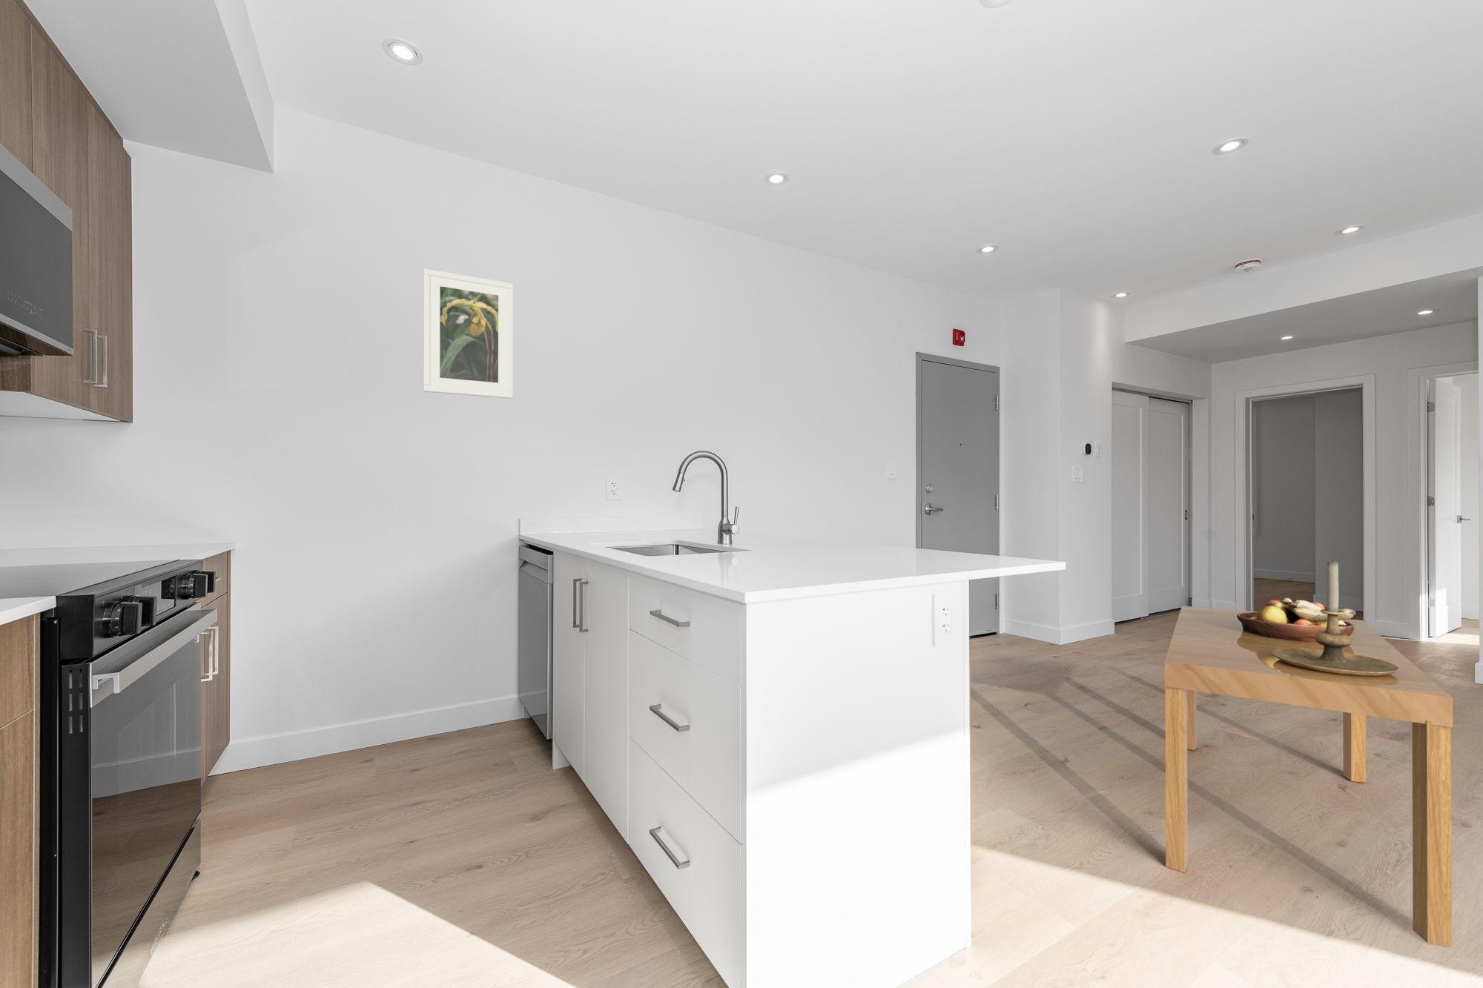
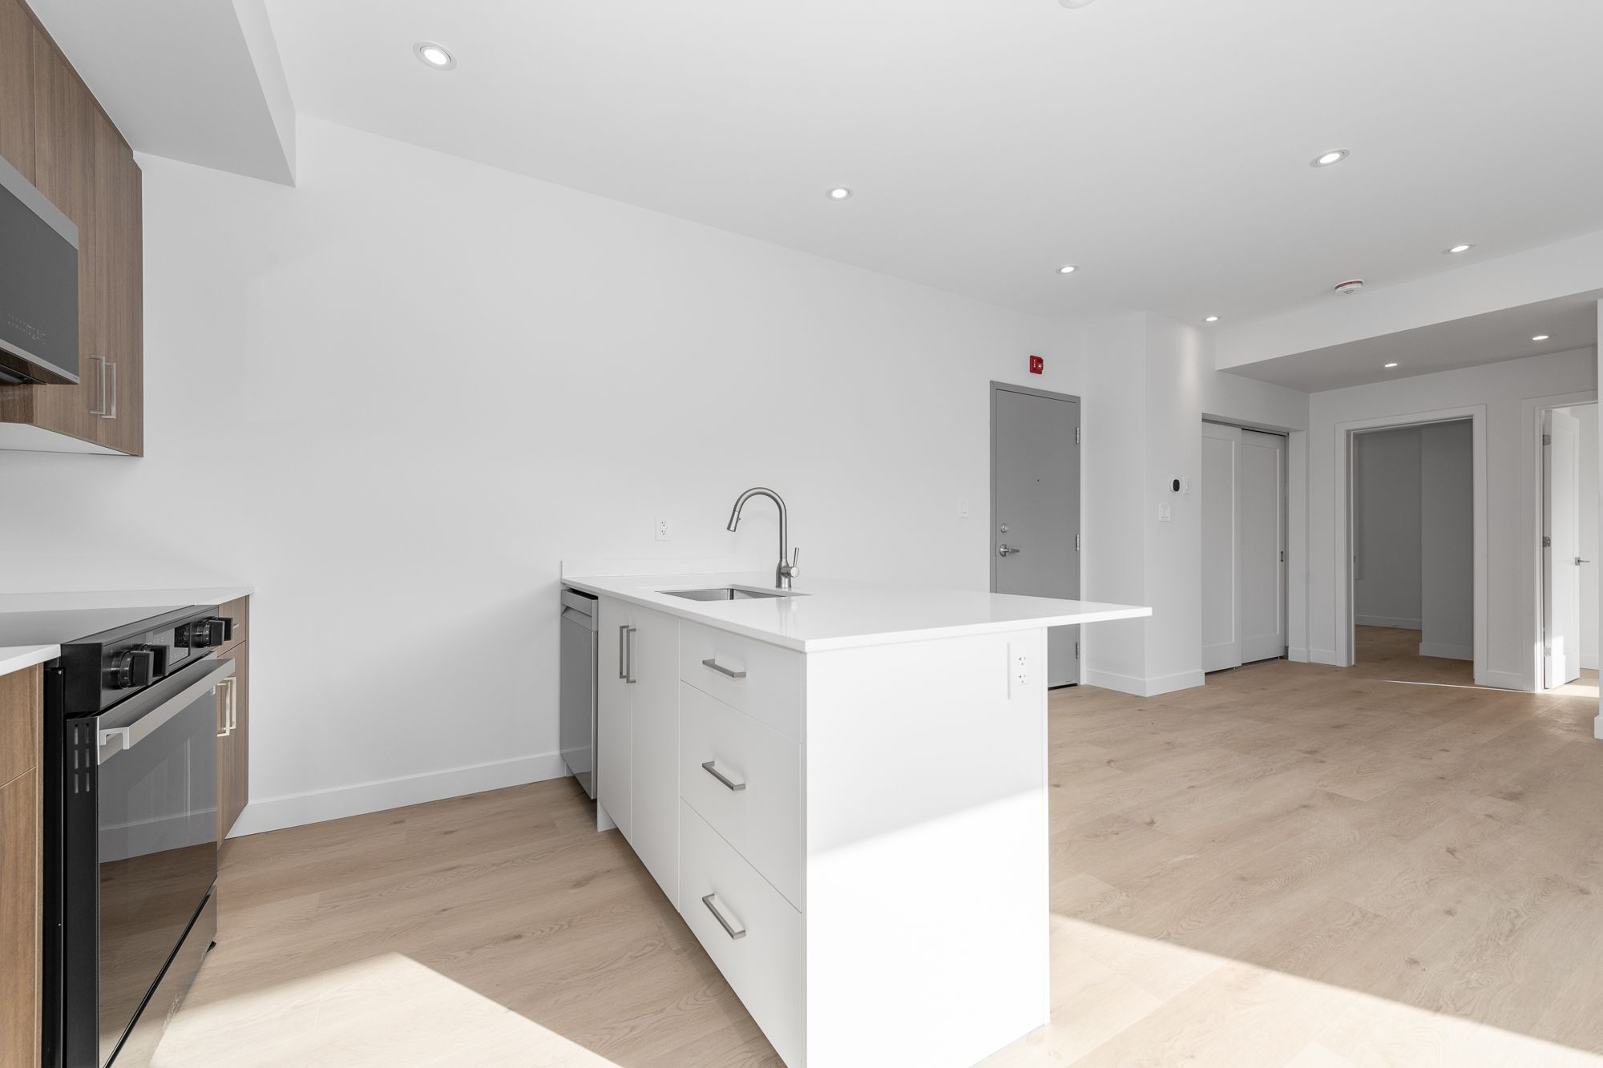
- candle holder [1272,559,1399,676]
- fruit bowl [1237,598,1356,642]
- dining table [1164,604,1453,948]
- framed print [422,268,514,399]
